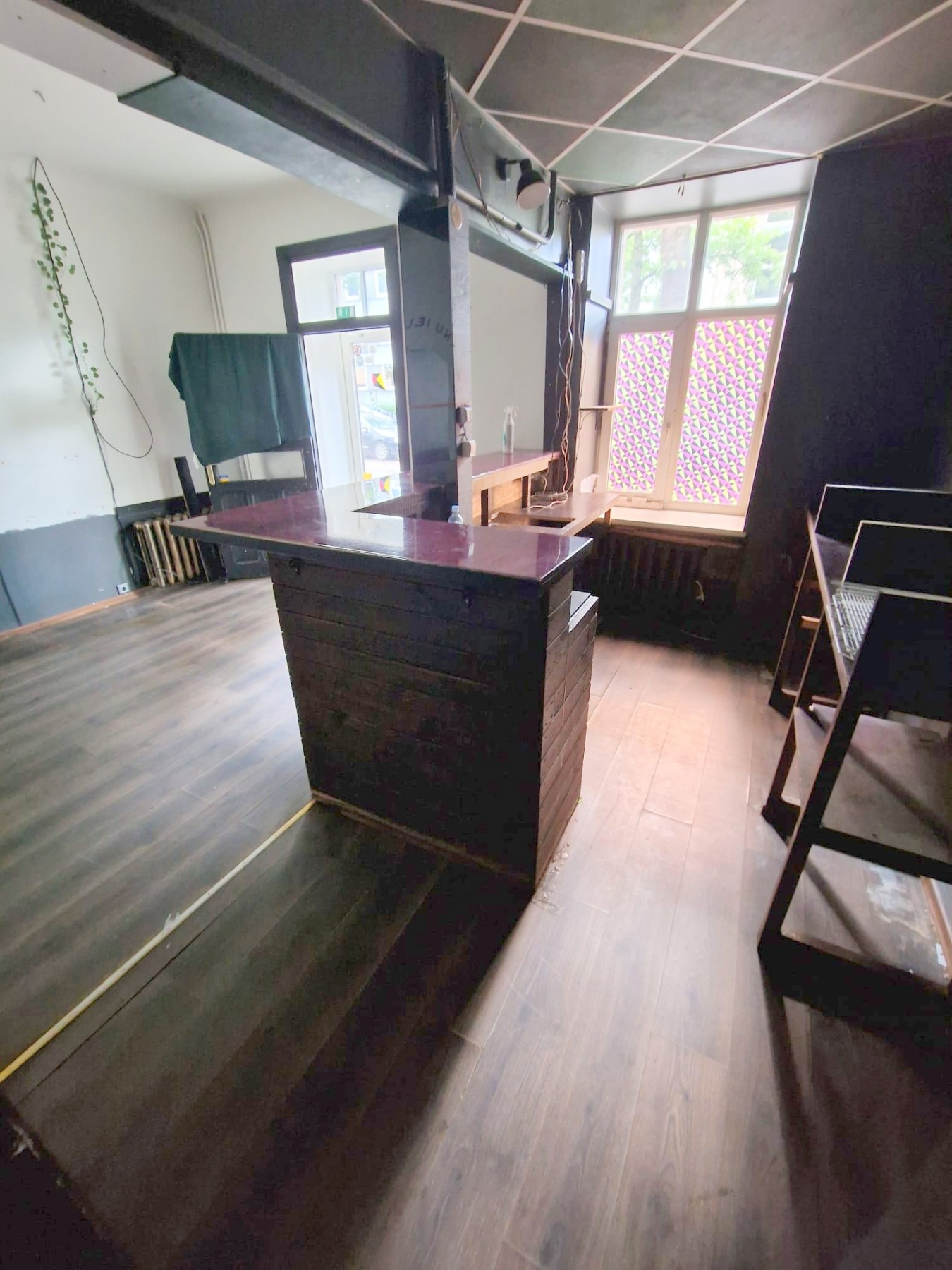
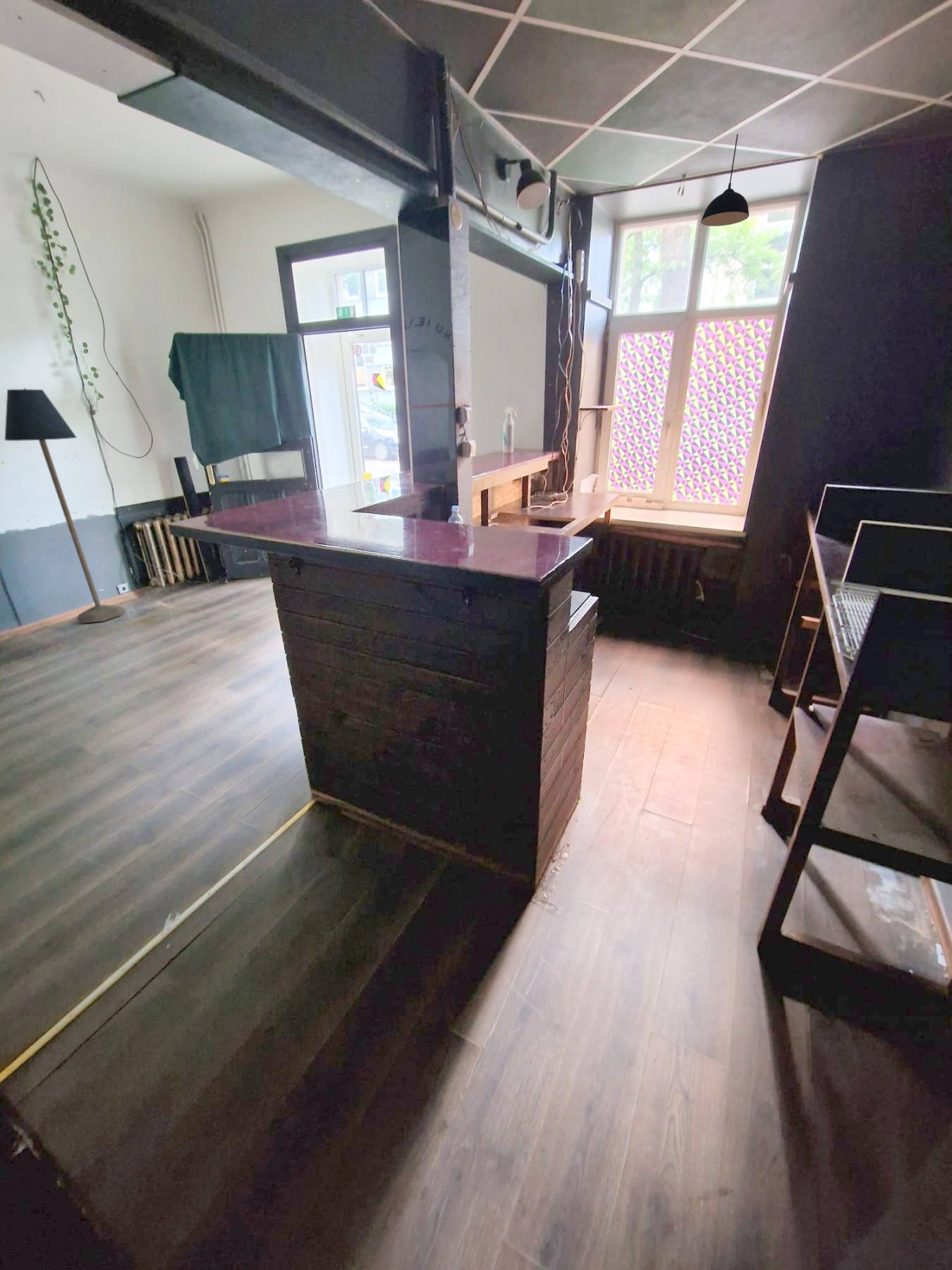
+ pendant light [700,133,750,227]
+ floor lamp [4,387,125,624]
